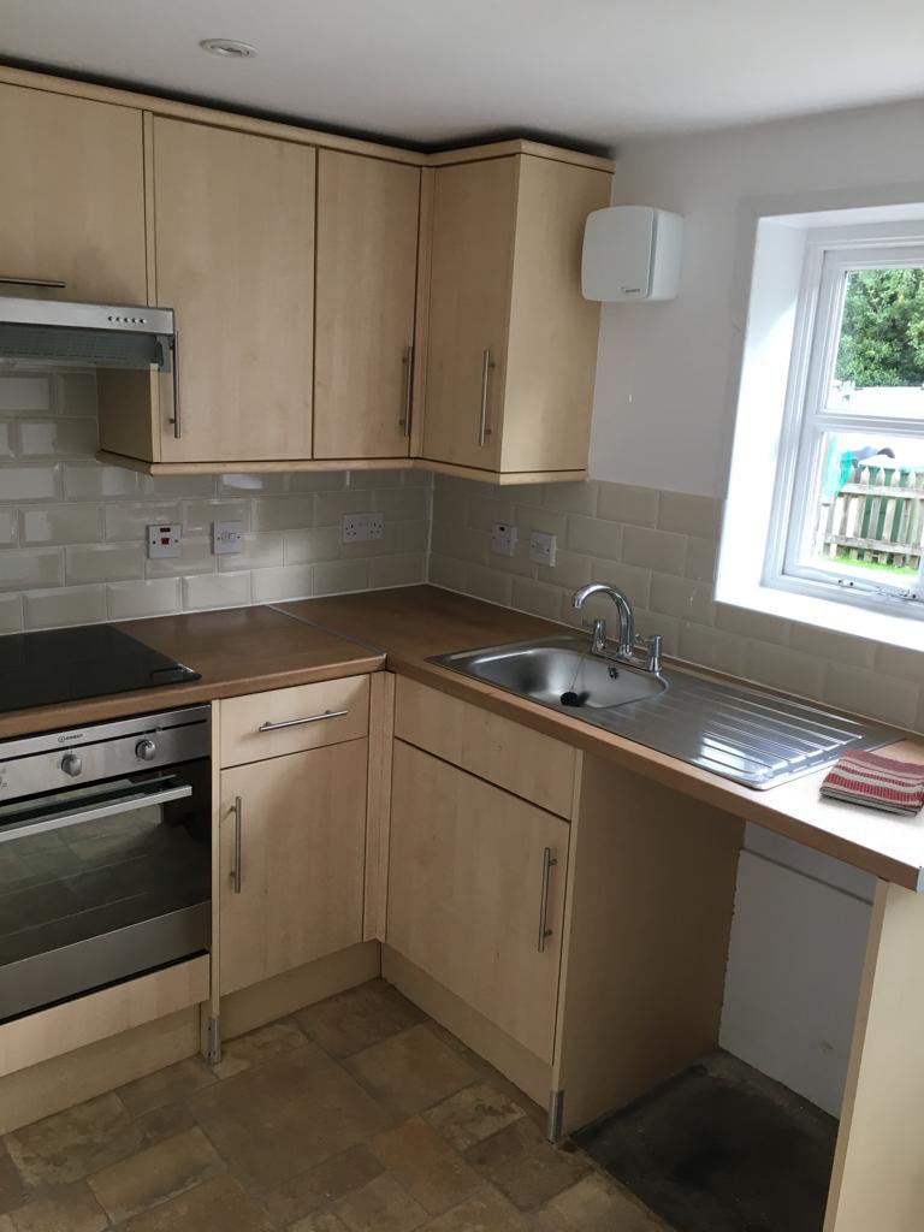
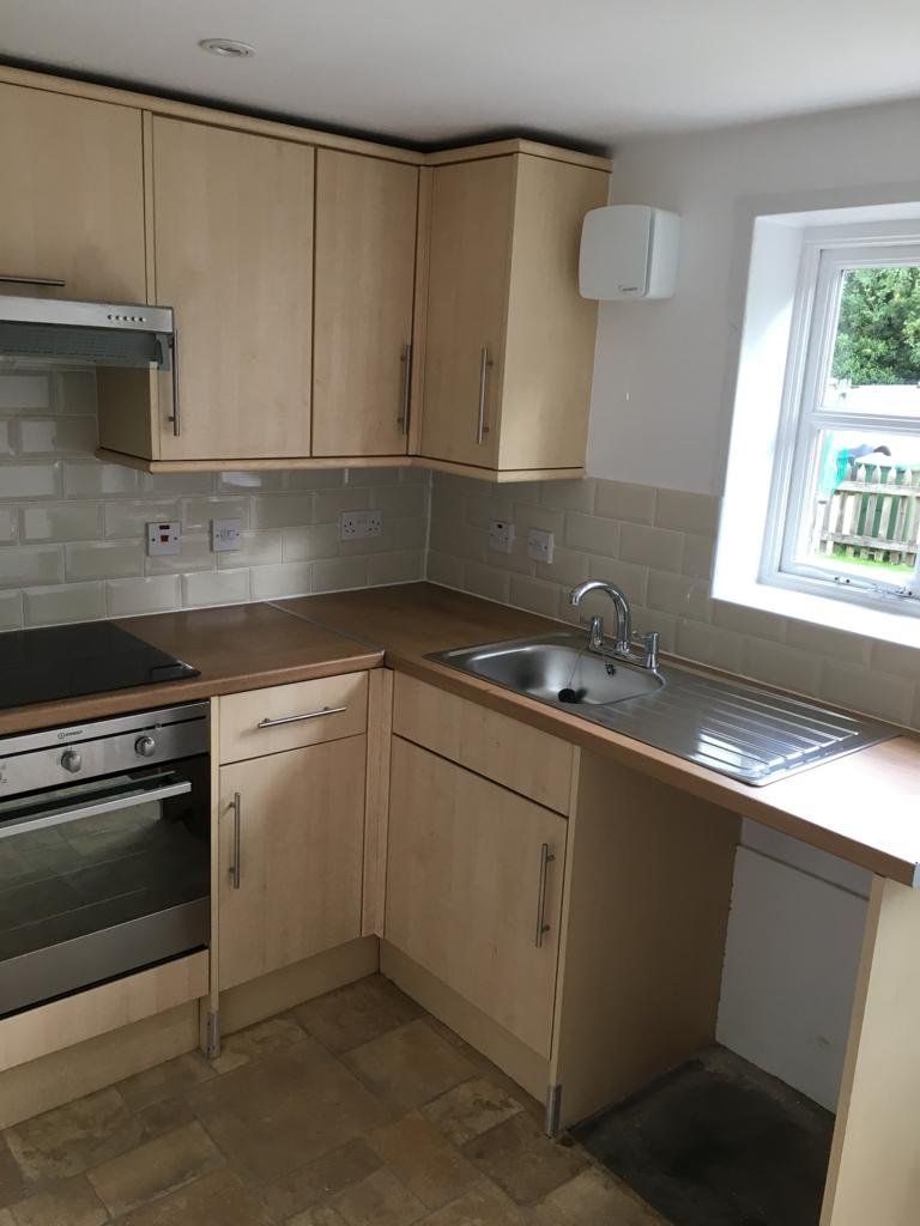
- dish towel [818,748,924,818]
